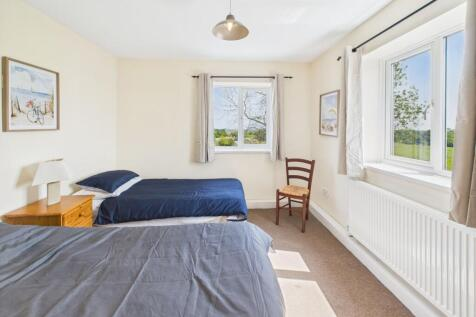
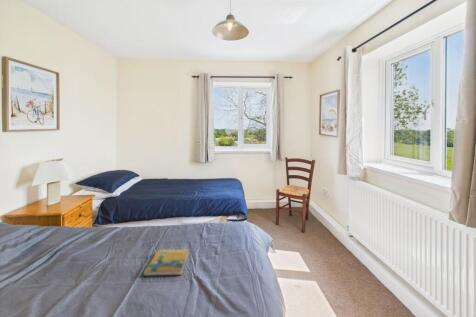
+ booklet [142,249,190,277]
